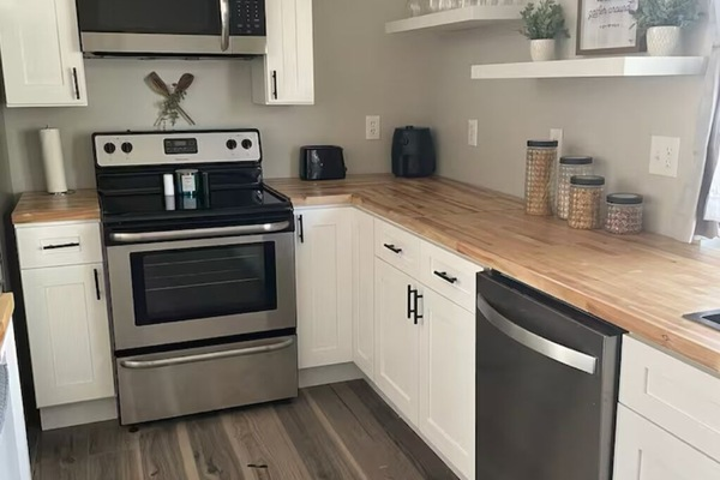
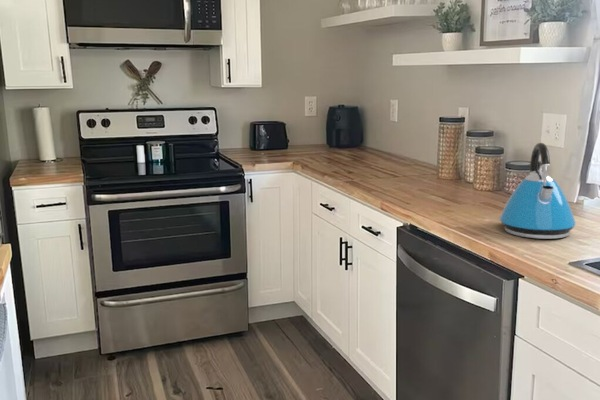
+ kettle [499,142,577,240]
